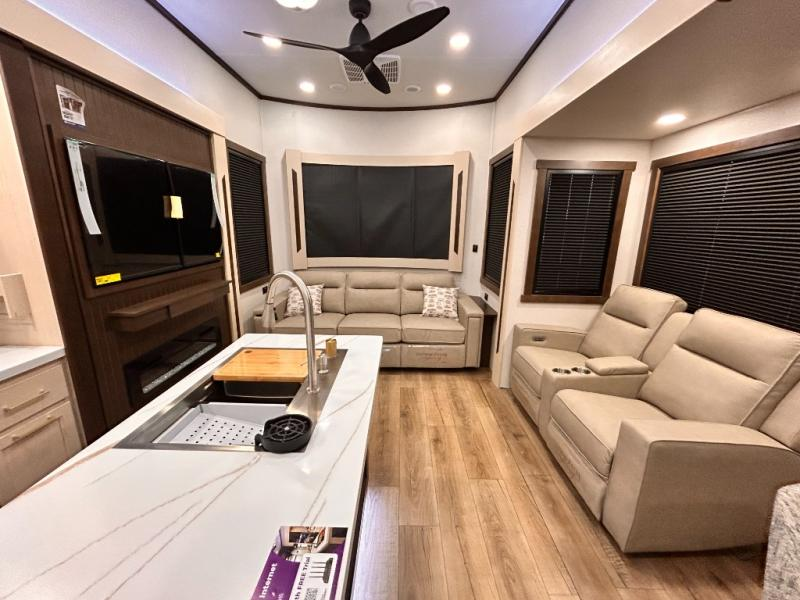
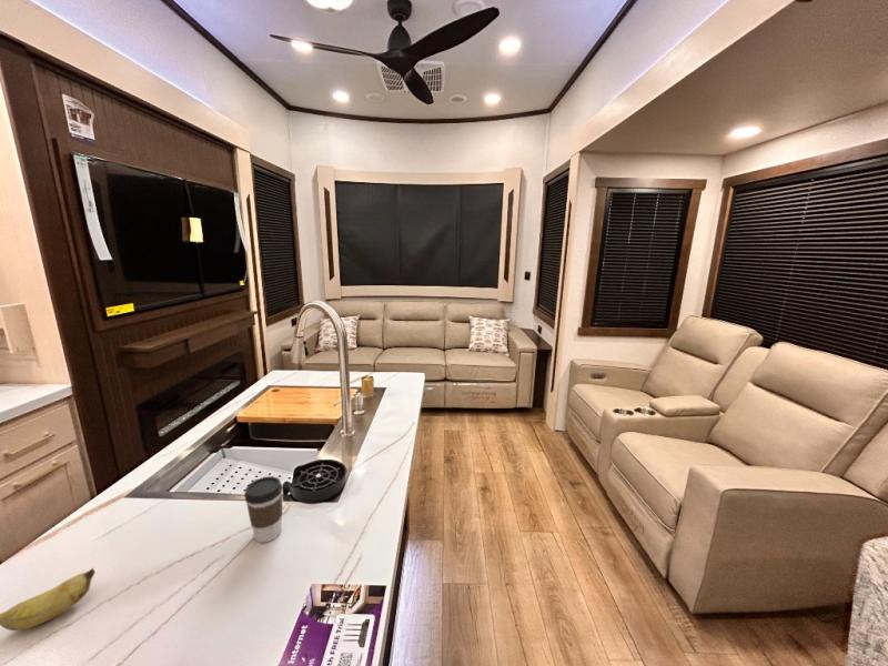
+ banana [0,567,97,632]
+ coffee cup [243,475,284,544]
